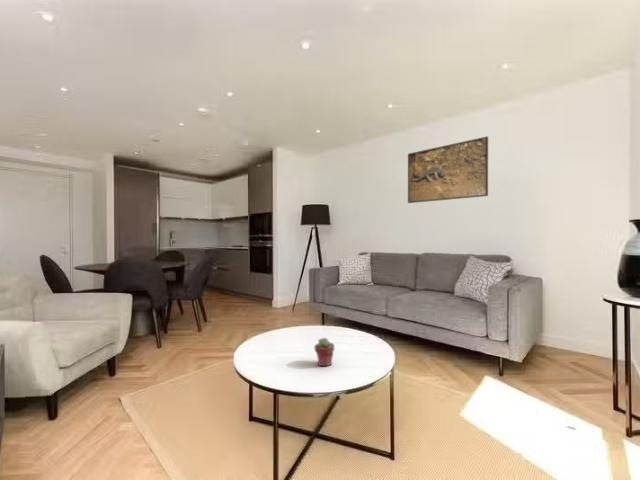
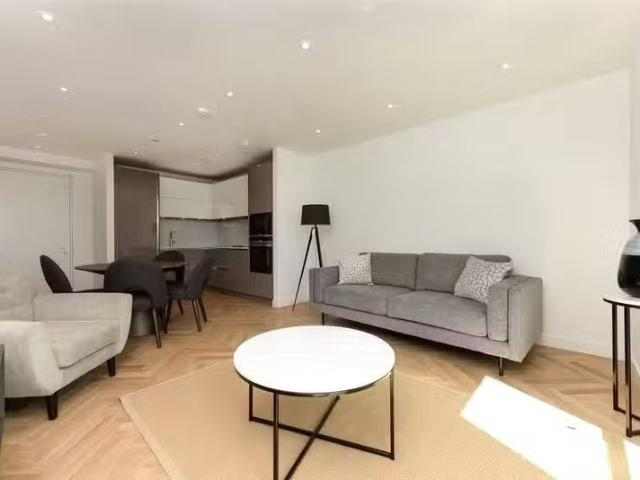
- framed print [407,135,489,204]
- potted succulent [313,337,335,367]
